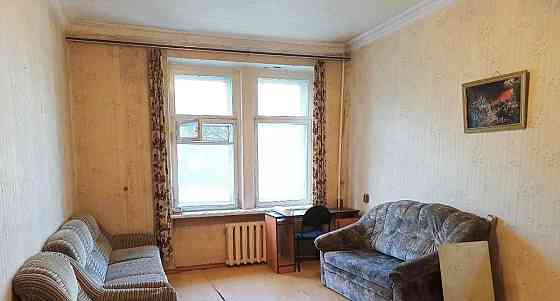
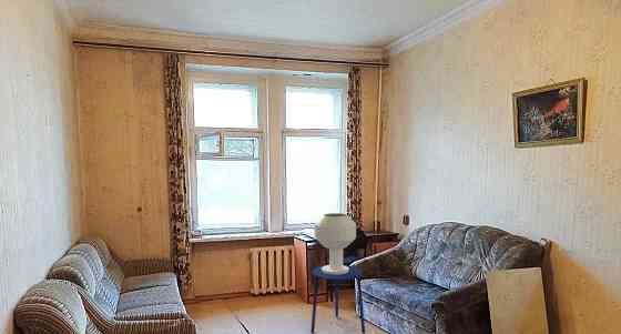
+ side table [309,264,366,334]
+ table lamp [314,212,357,275]
